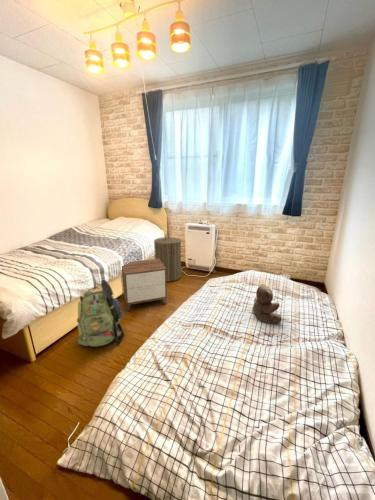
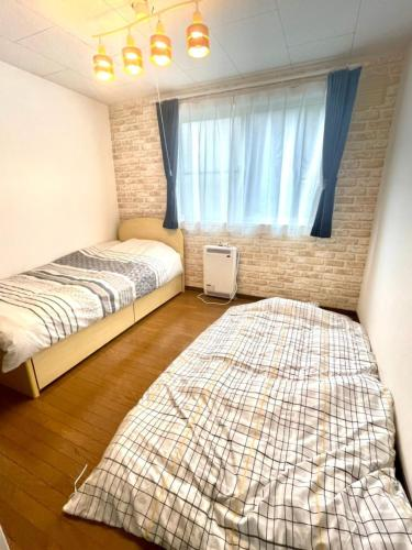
- laundry hamper [153,233,182,283]
- teddy bear [251,283,283,325]
- nightstand [121,258,168,311]
- backpack [76,278,126,348]
